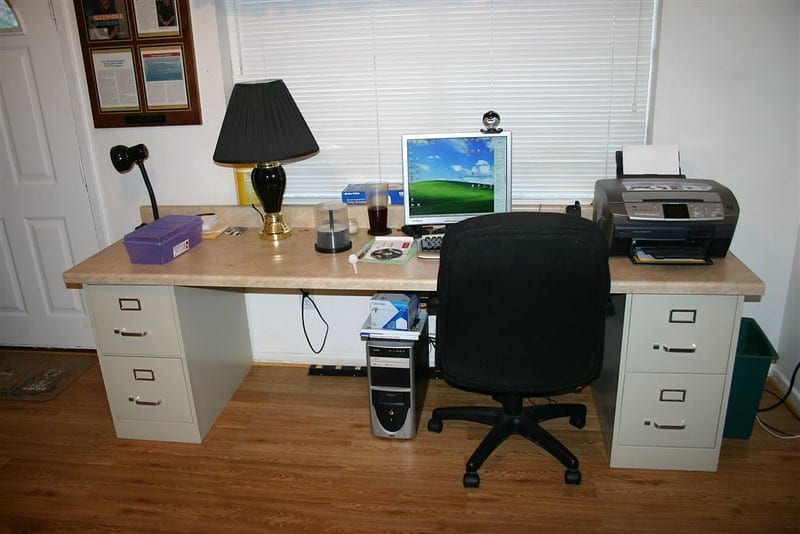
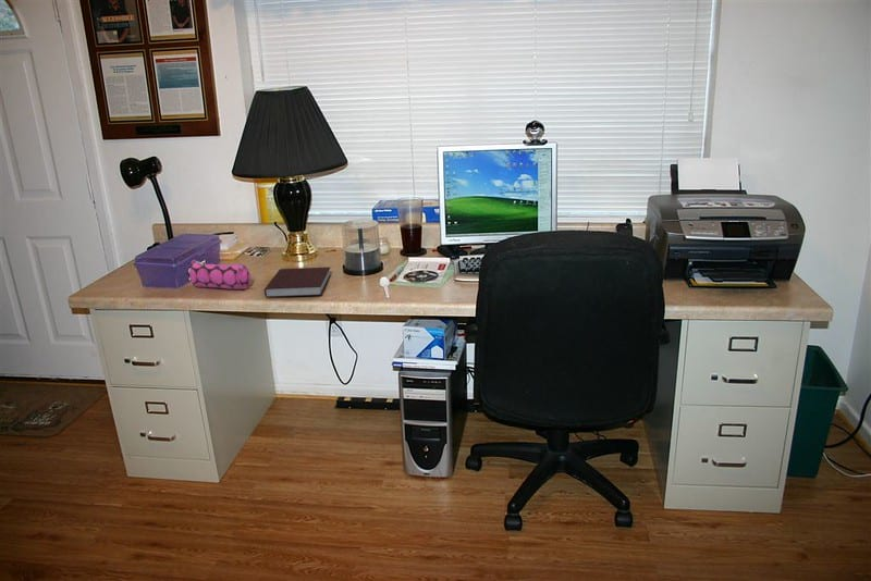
+ notebook [263,265,332,298]
+ pencil case [185,258,252,290]
